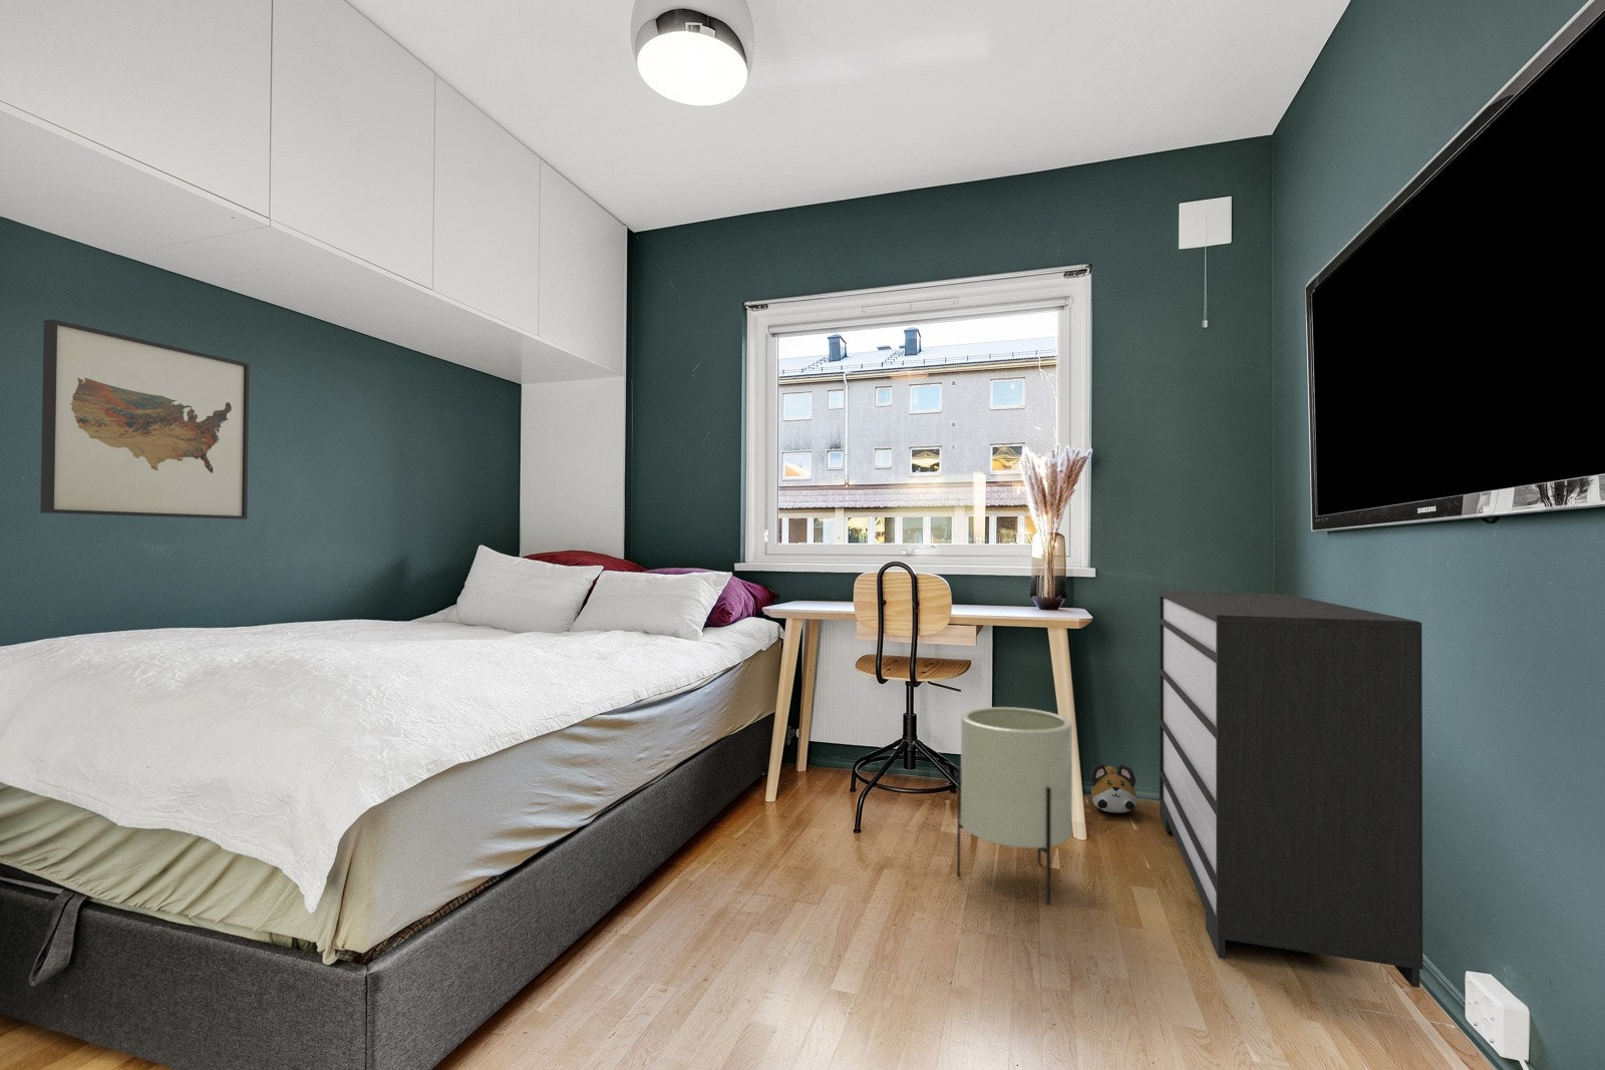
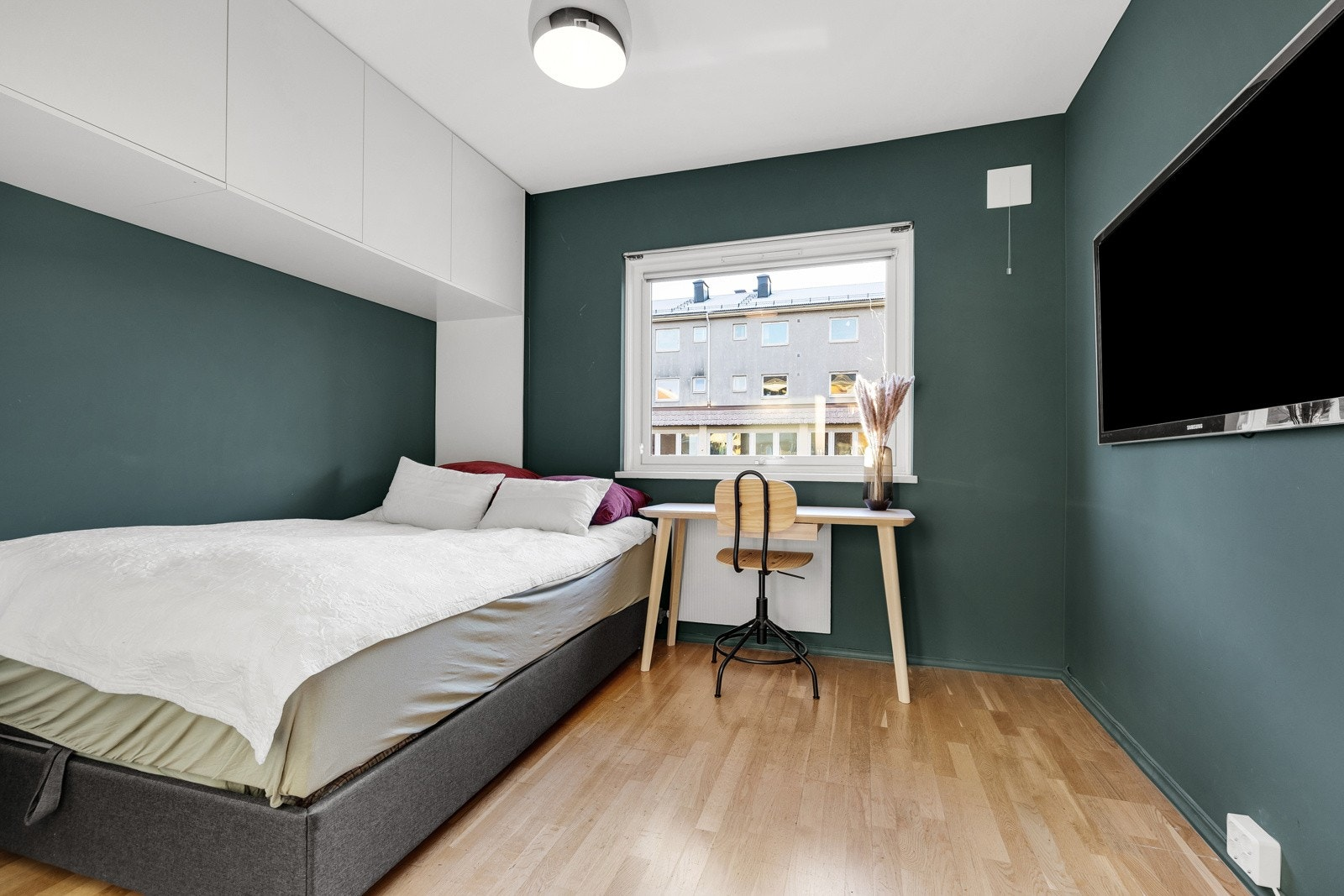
- wall art [39,319,251,521]
- dresser [1157,590,1425,989]
- planter [957,706,1074,905]
- plush toy [1089,762,1138,813]
